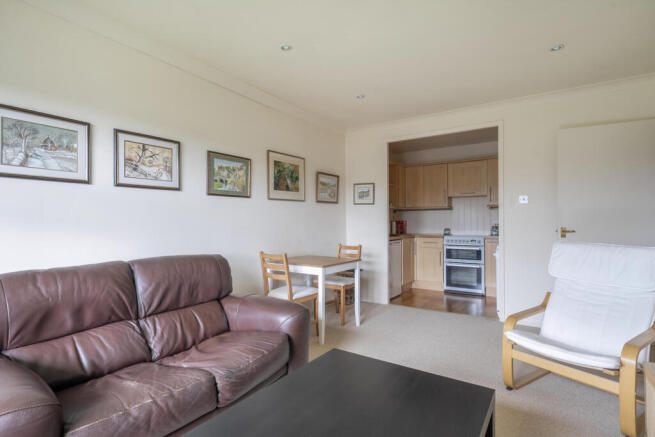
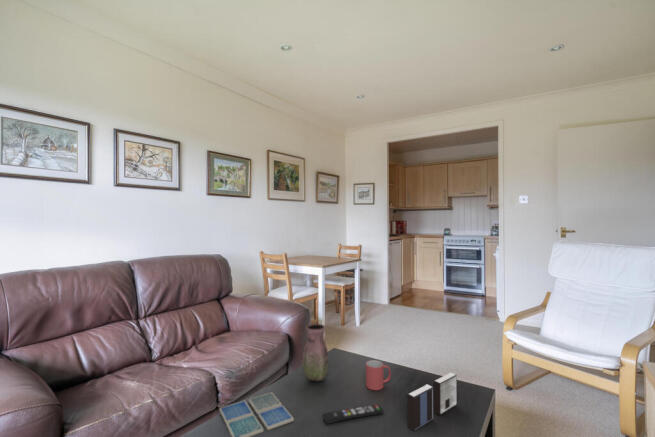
+ drink coaster [218,391,295,437]
+ remote control [322,404,385,425]
+ book [406,371,458,432]
+ mug [365,359,392,391]
+ vase [302,323,330,382]
